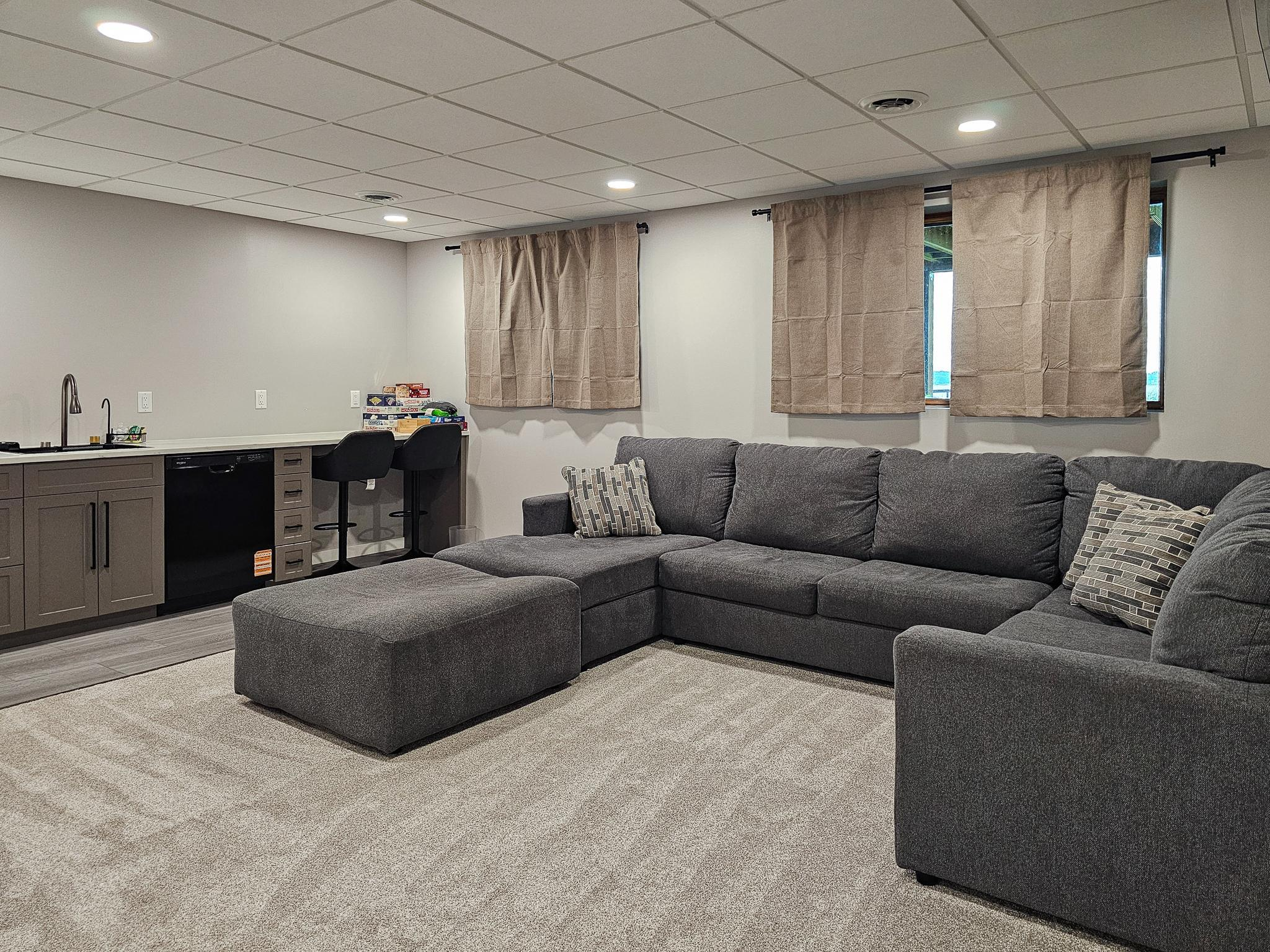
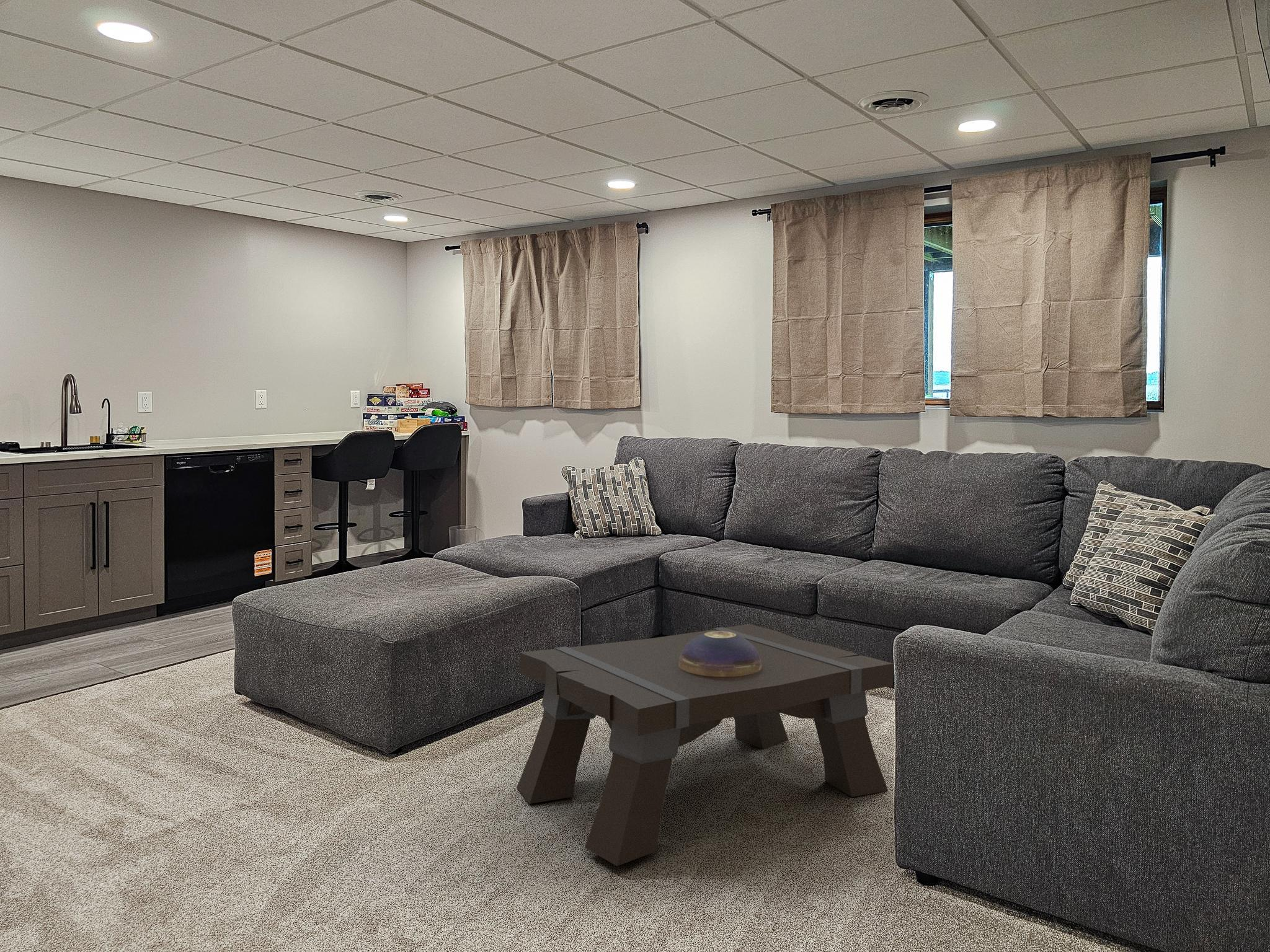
+ decorative bowl [678,631,762,677]
+ coffee table [516,624,894,866]
